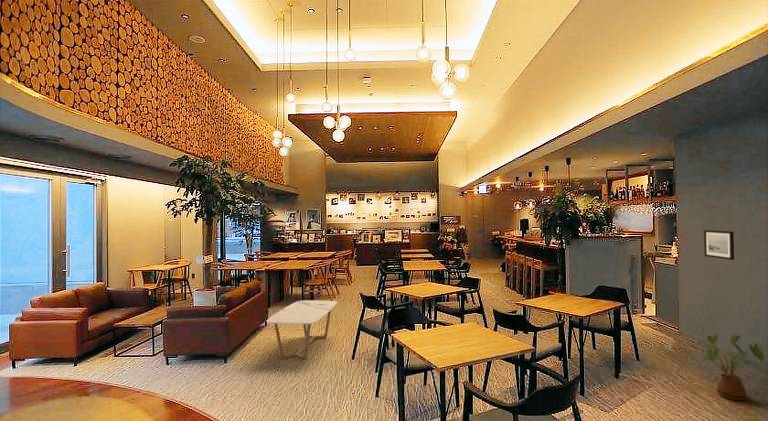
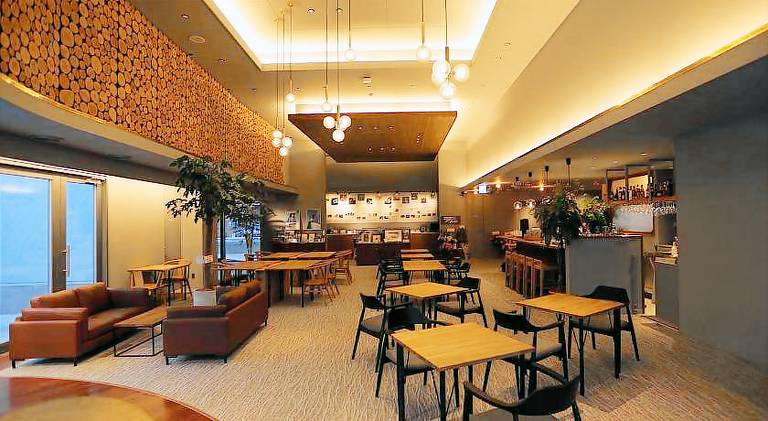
- wall art [703,229,735,261]
- house plant [698,333,766,401]
- coffee table [265,299,338,360]
